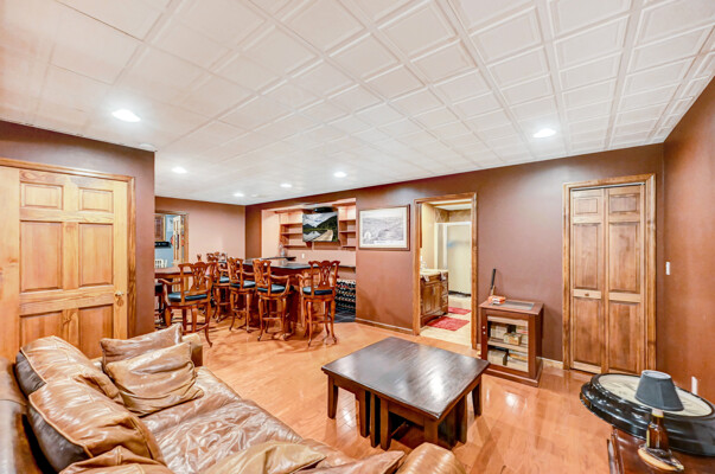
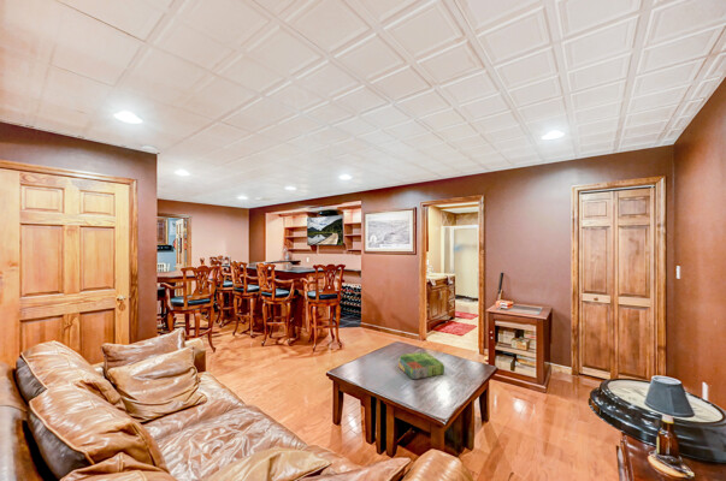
+ board game [397,350,445,380]
